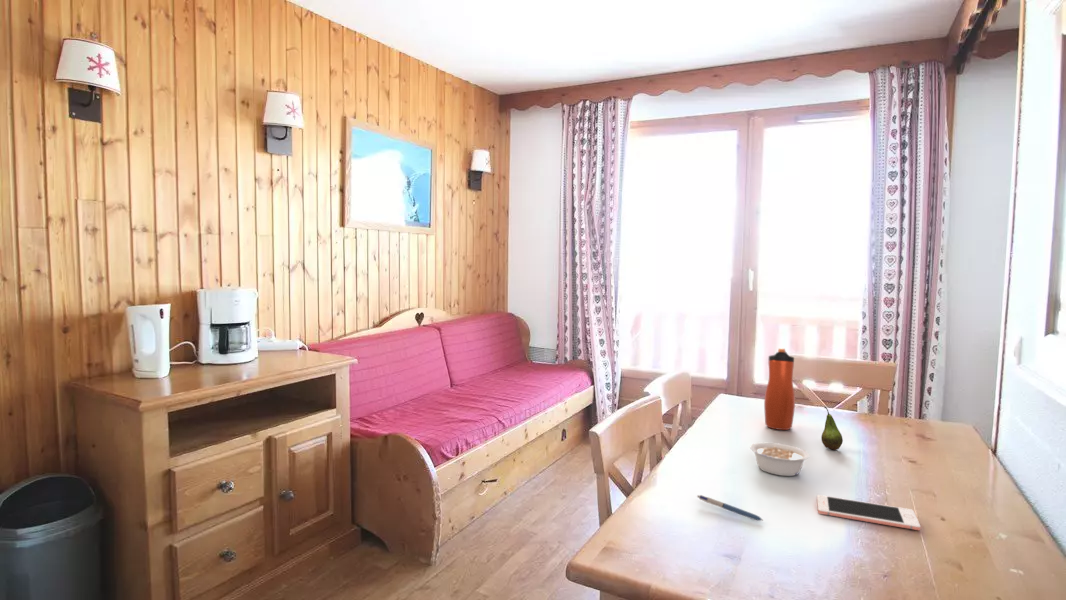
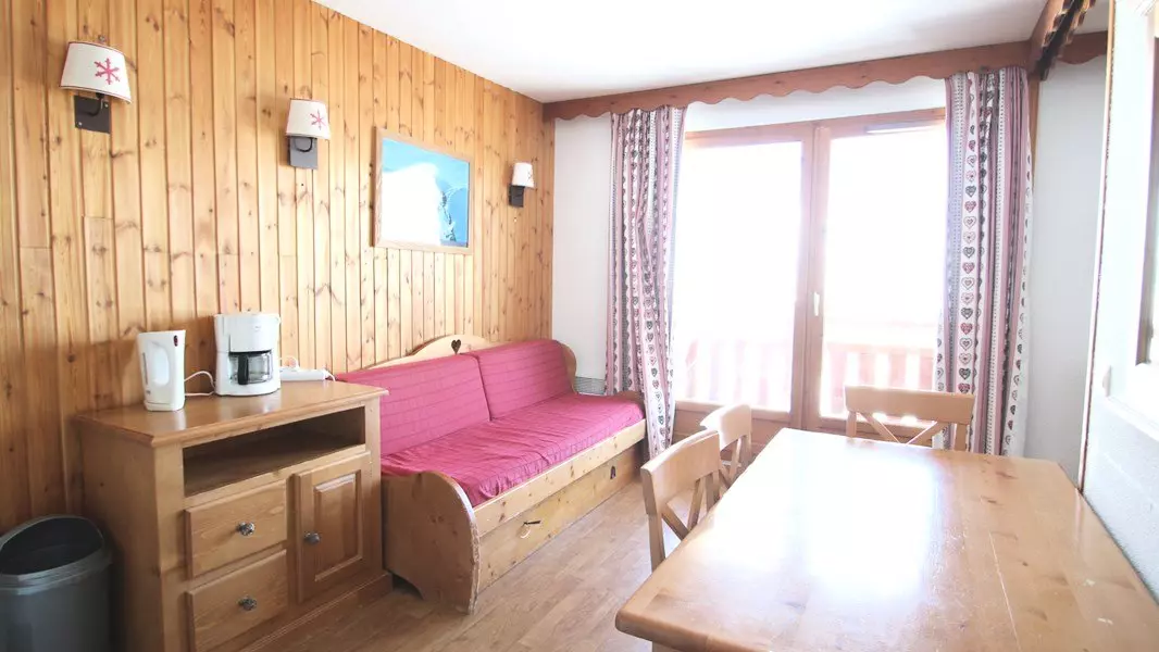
- legume [749,442,810,477]
- water bottle [763,347,796,431]
- cell phone [816,494,921,531]
- fruit [820,406,844,451]
- pen [696,494,764,522]
